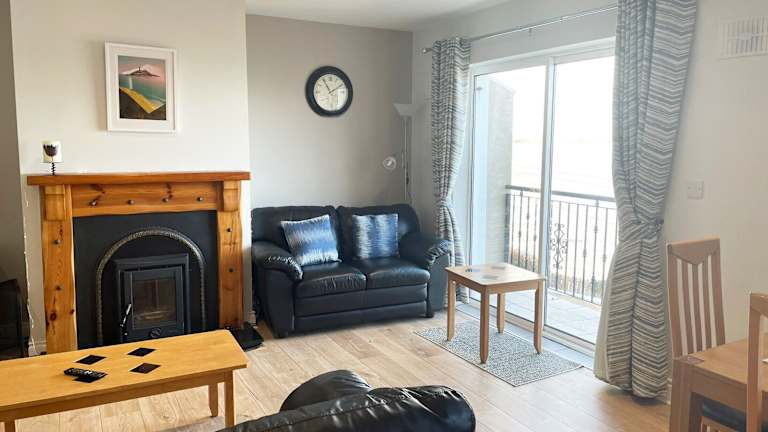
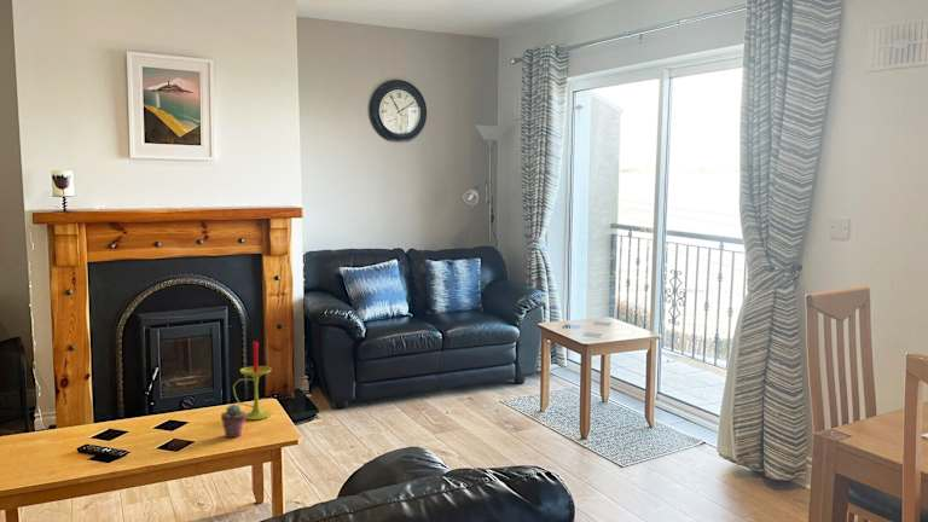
+ potted succulent [220,402,246,439]
+ candle [232,341,273,420]
